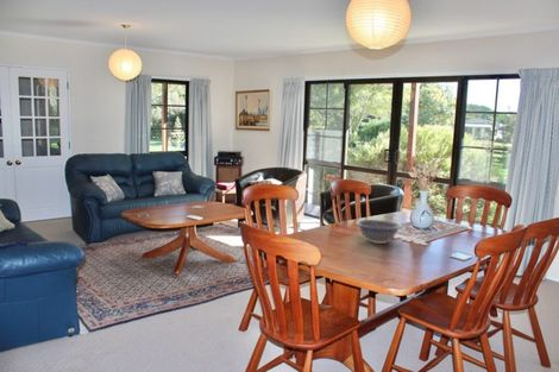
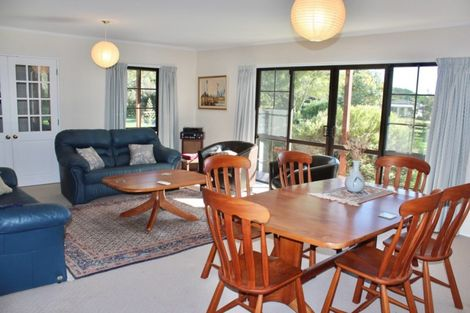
- decorative bowl [354,219,403,245]
